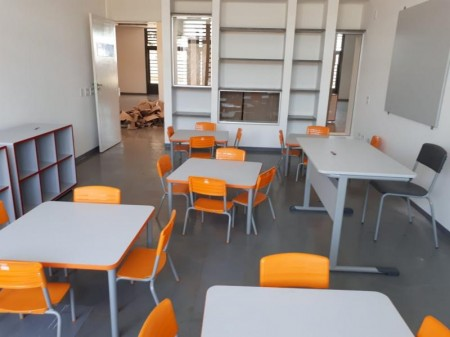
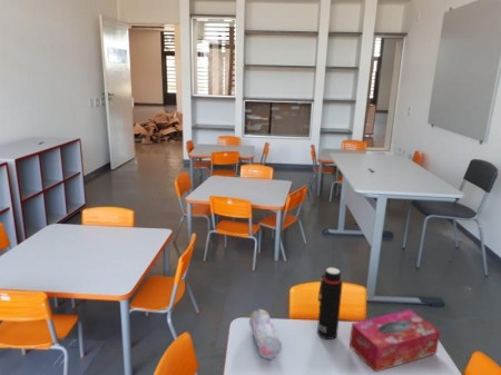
+ tissue box [348,308,442,373]
+ water bottle [316,266,344,341]
+ pencil case [248,308,283,361]
